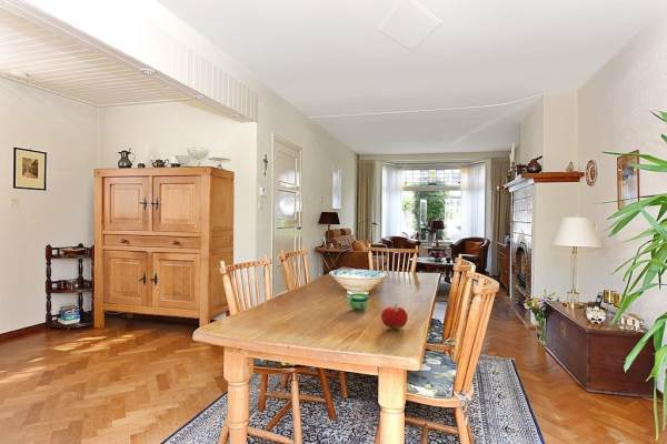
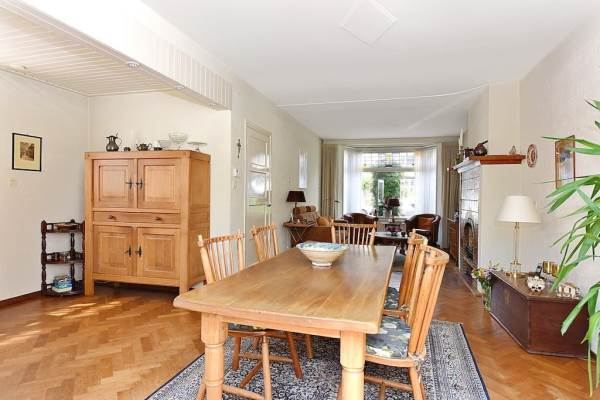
- fruit [380,303,409,330]
- cup [344,292,369,312]
